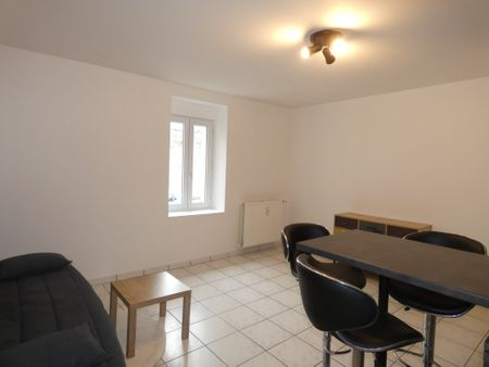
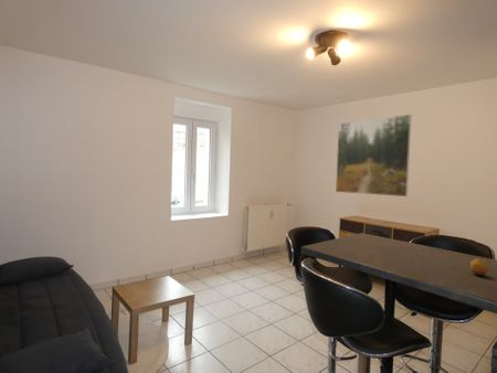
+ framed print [335,114,412,198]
+ fruit [469,257,489,277]
